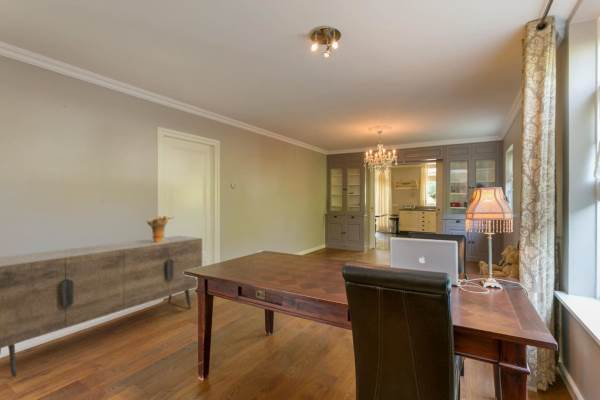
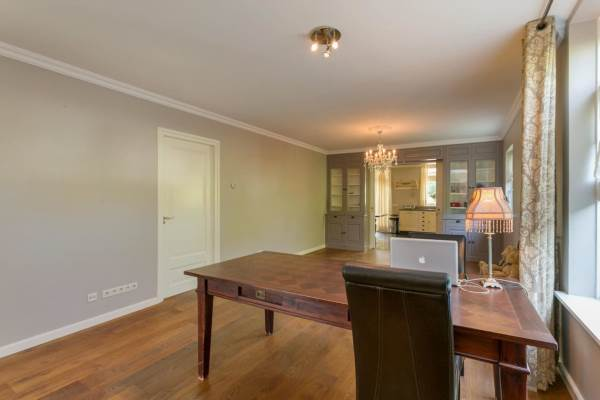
- sideboard [0,235,203,378]
- decorative vase [145,215,169,243]
